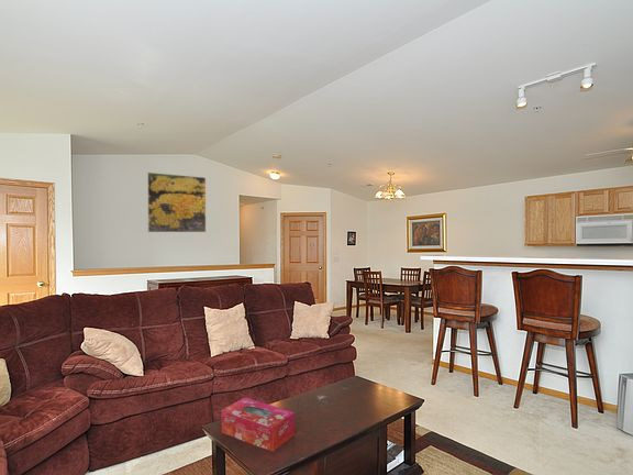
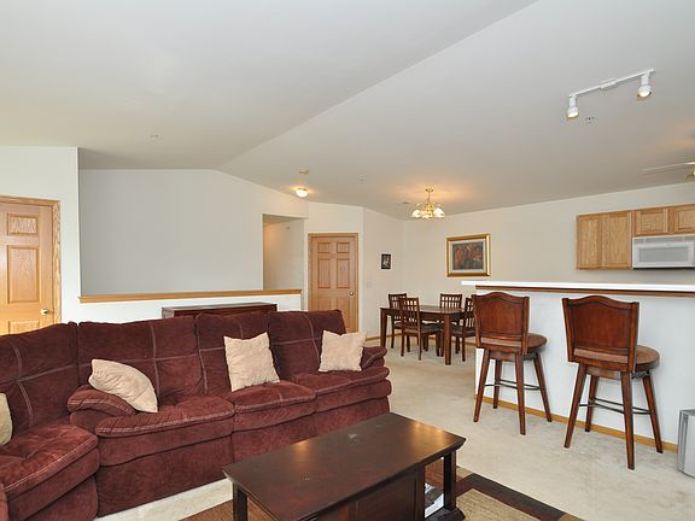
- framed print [146,172,207,233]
- tissue box [221,397,296,452]
